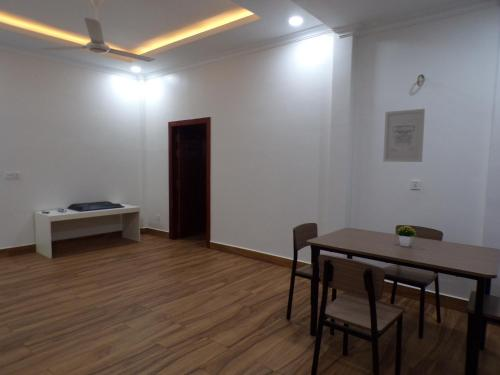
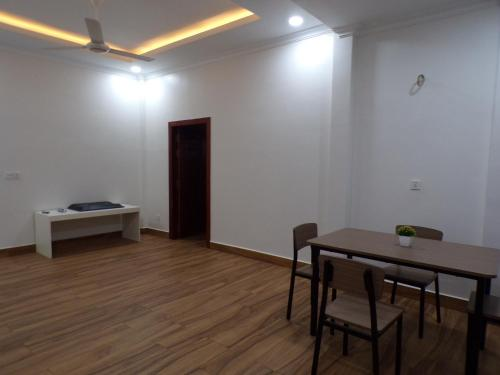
- wall art [382,108,426,163]
